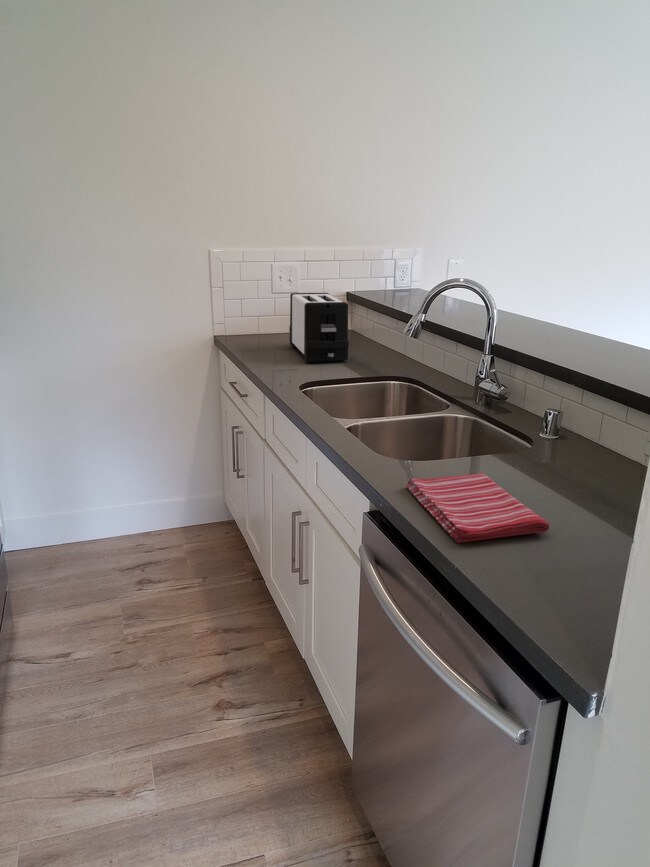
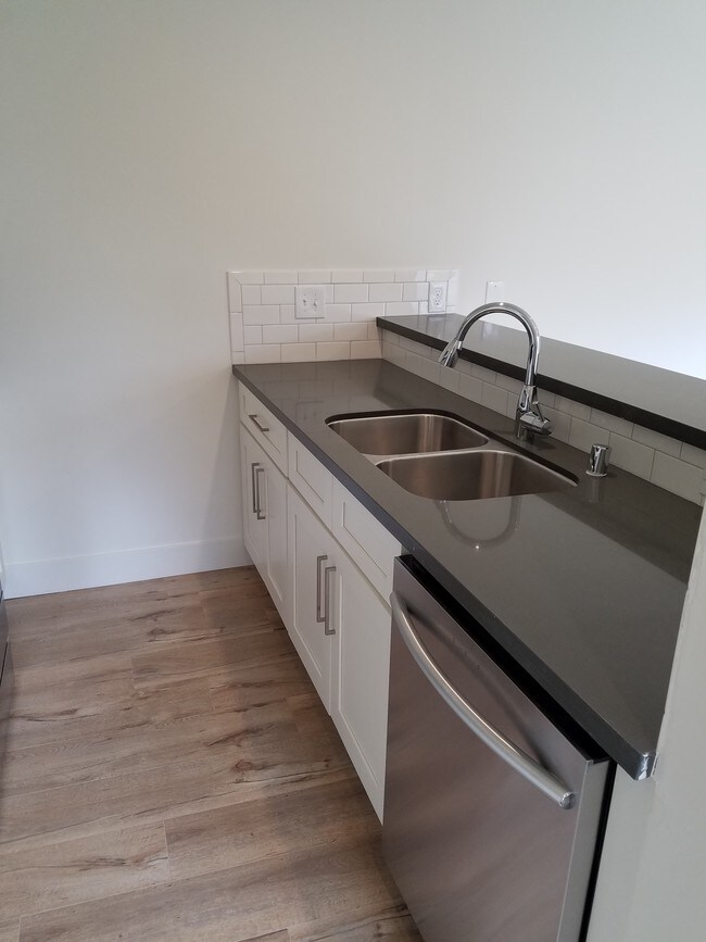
- dish towel [405,472,551,544]
- toaster [288,292,350,364]
